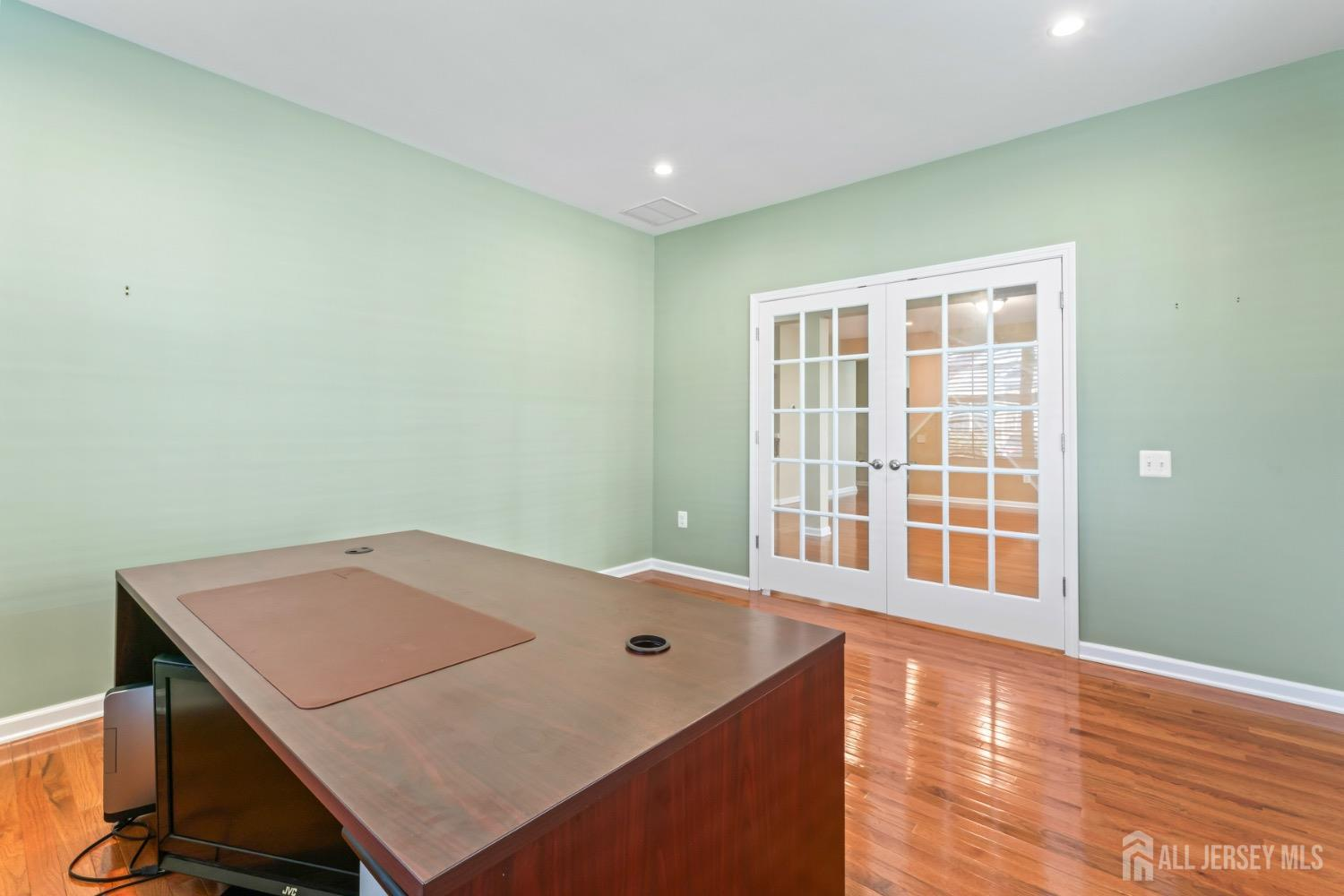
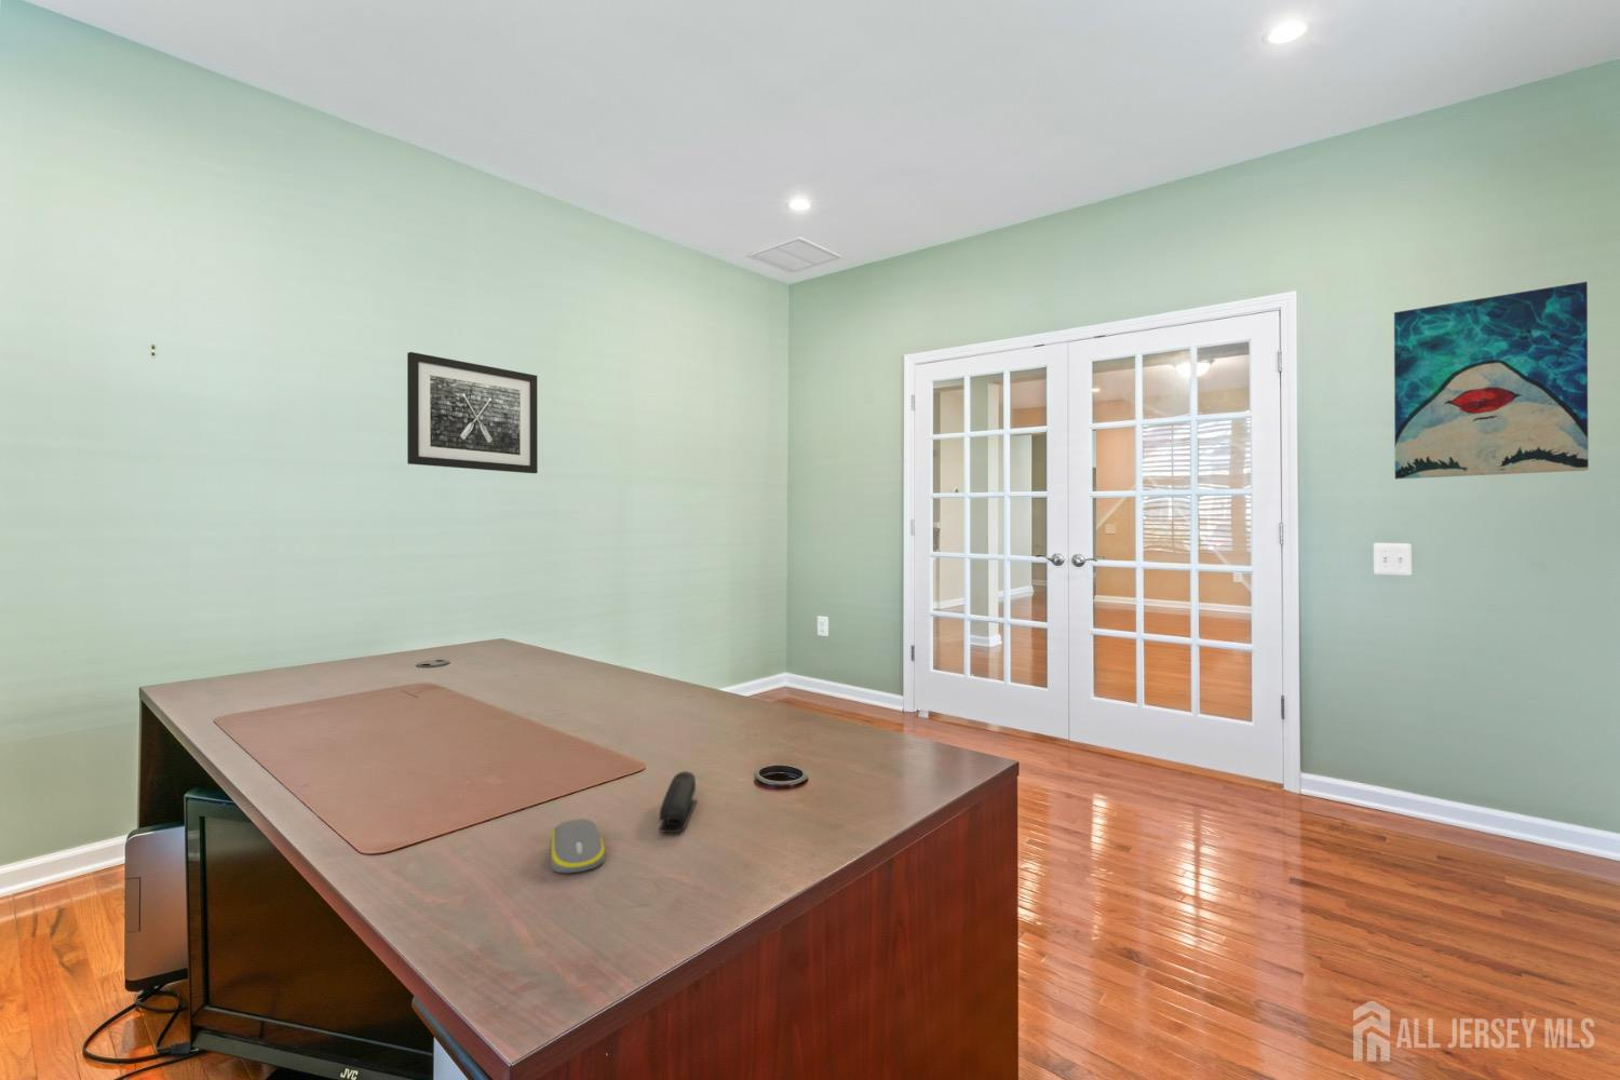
+ wall art [1393,281,1590,481]
+ wall art [406,351,539,474]
+ stapler [658,770,698,834]
+ computer mouse [548,817,606,874]
